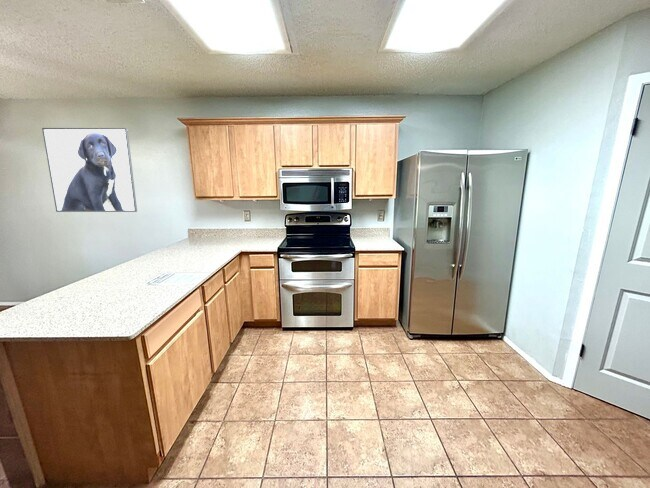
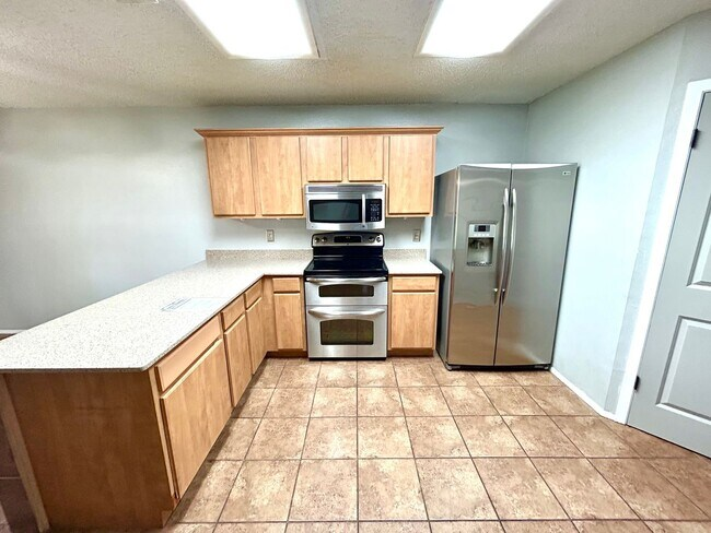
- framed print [41,127,138,213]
